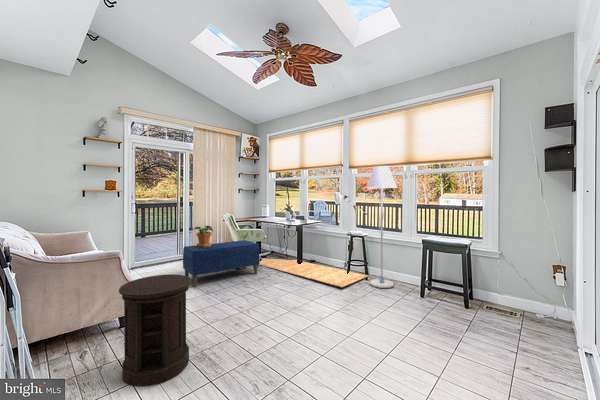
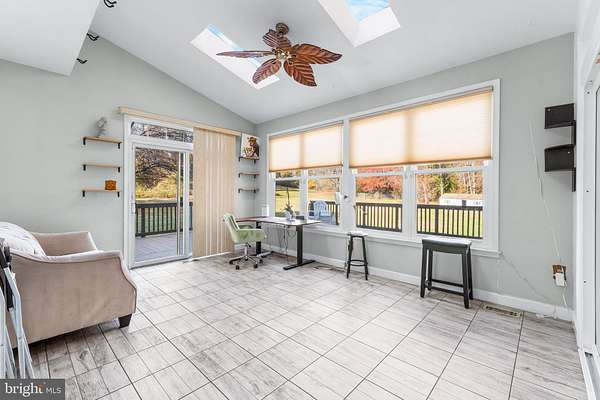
- rug [258,257,369,288]
- bench [182,239,260,287]
- potted plant [192,225,214,248]
- side table [118,273,192,388]
- floor lamp [366,165,399,289]
